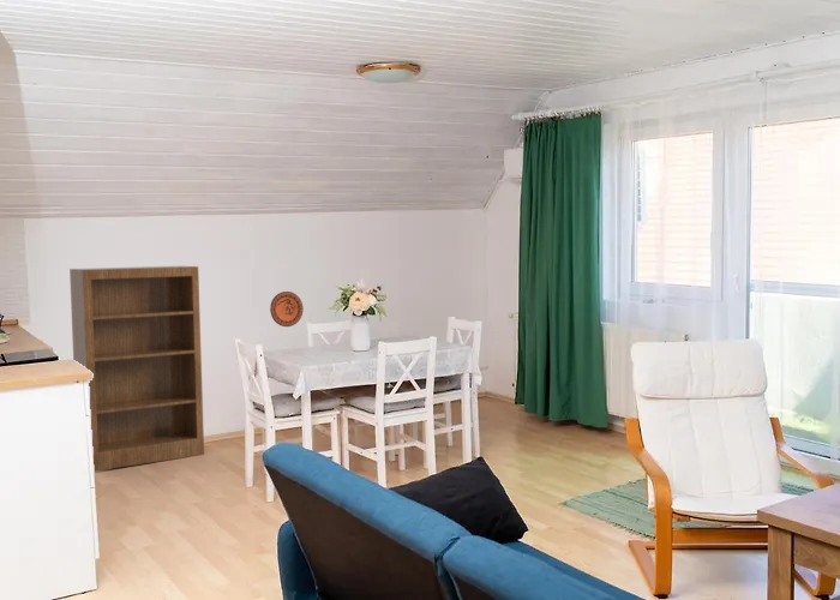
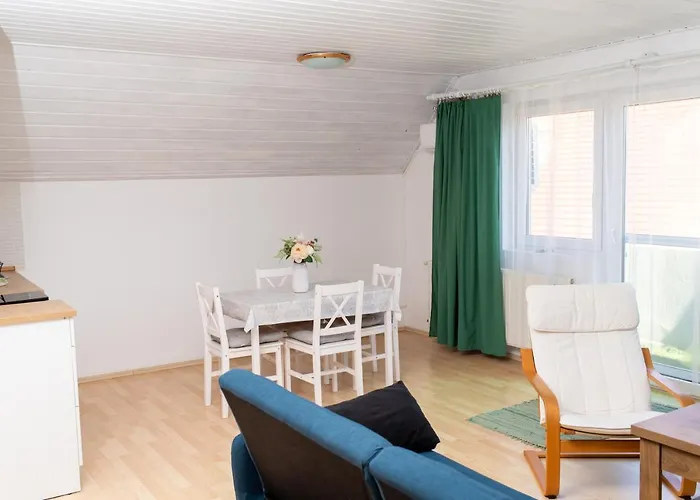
- decorative plate [269,290,304,328]
- bookshelf [68,265,205,473]
